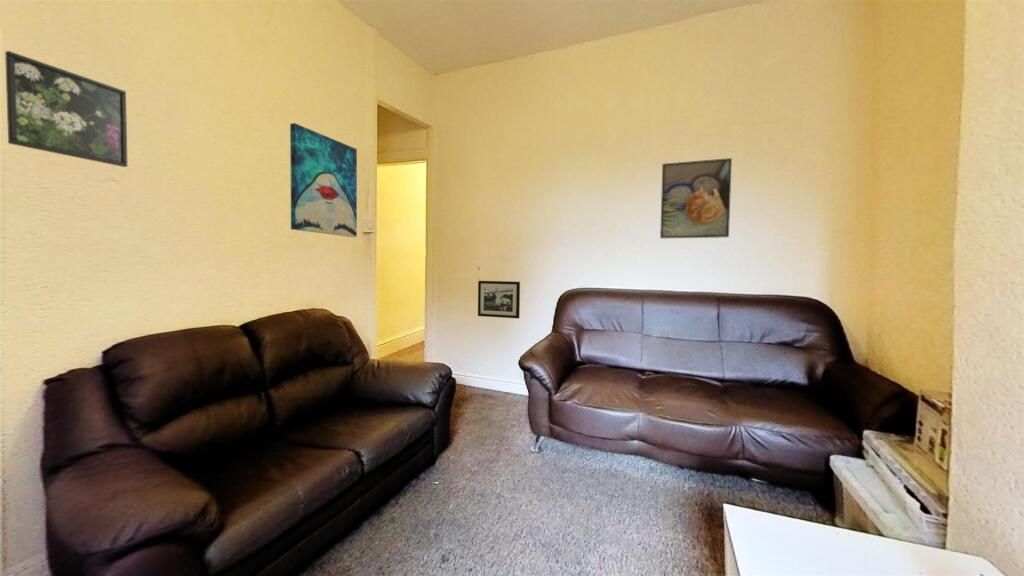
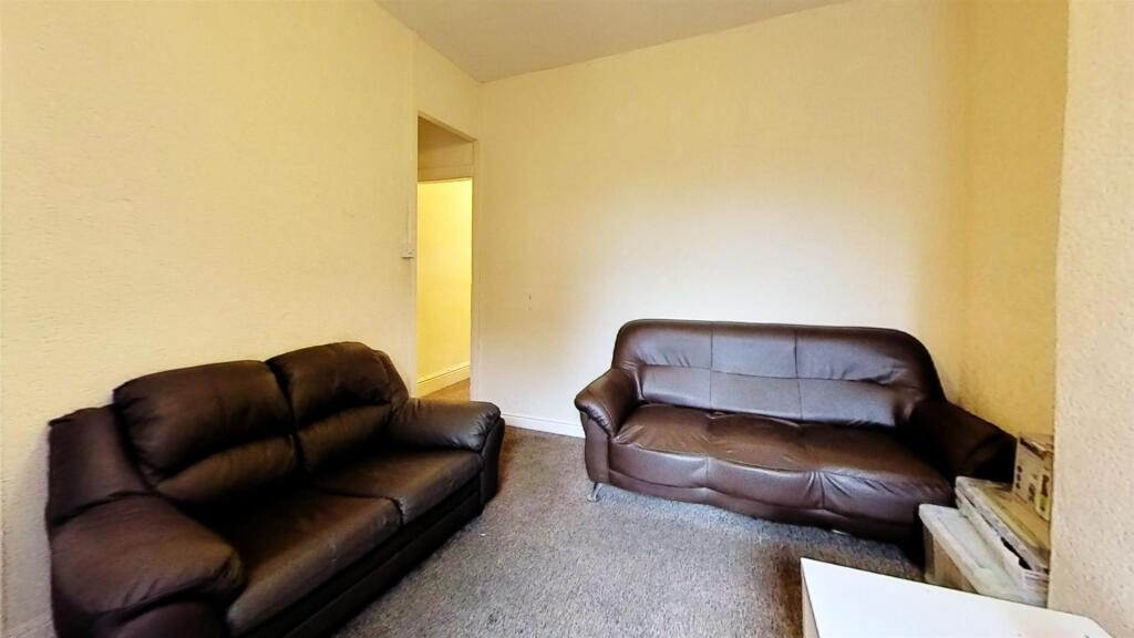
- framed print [4,50,128,168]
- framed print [659,157,733,239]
- picture frame [477,280,521,319]
- wall art [289,122,358,238]
